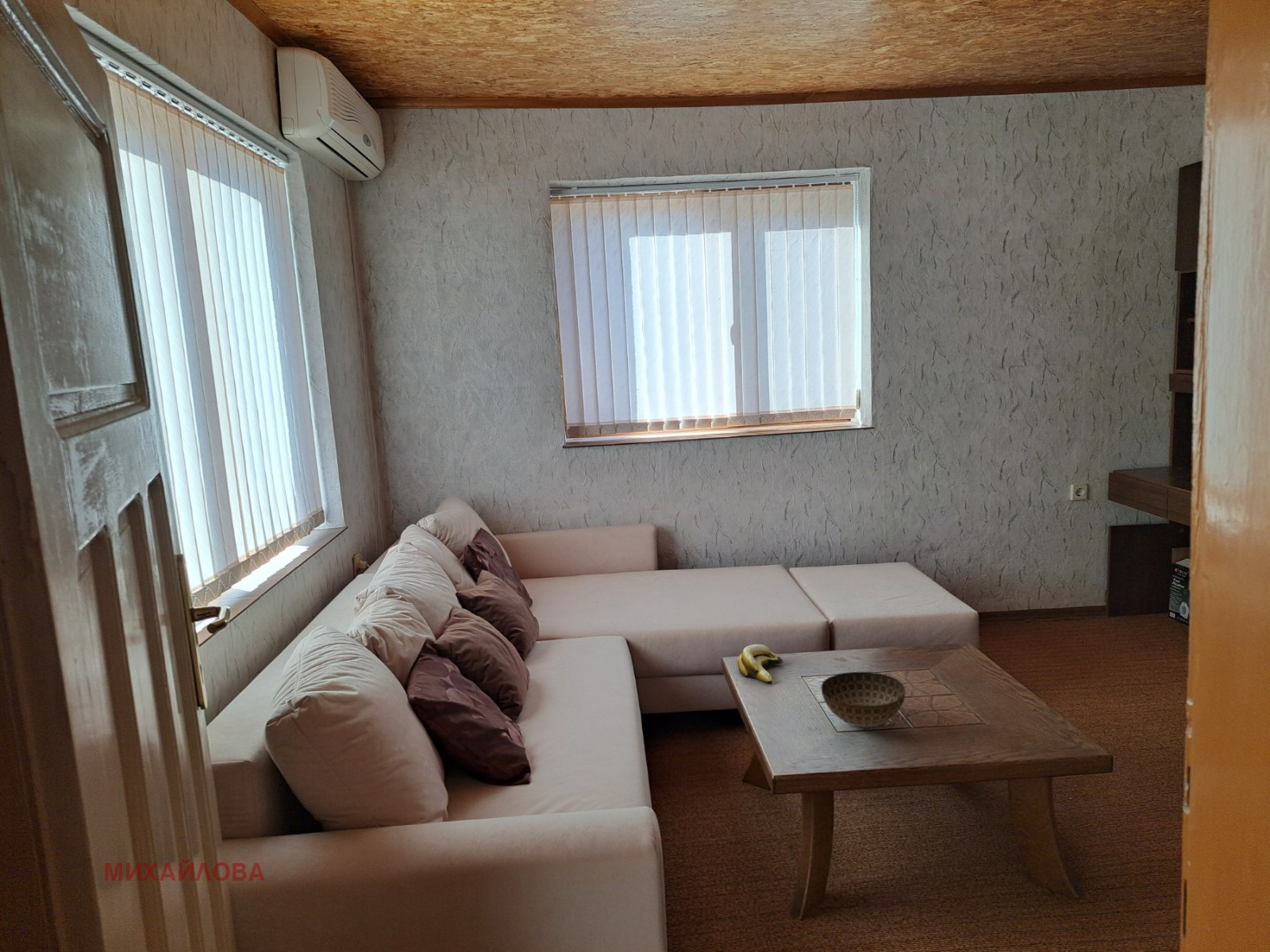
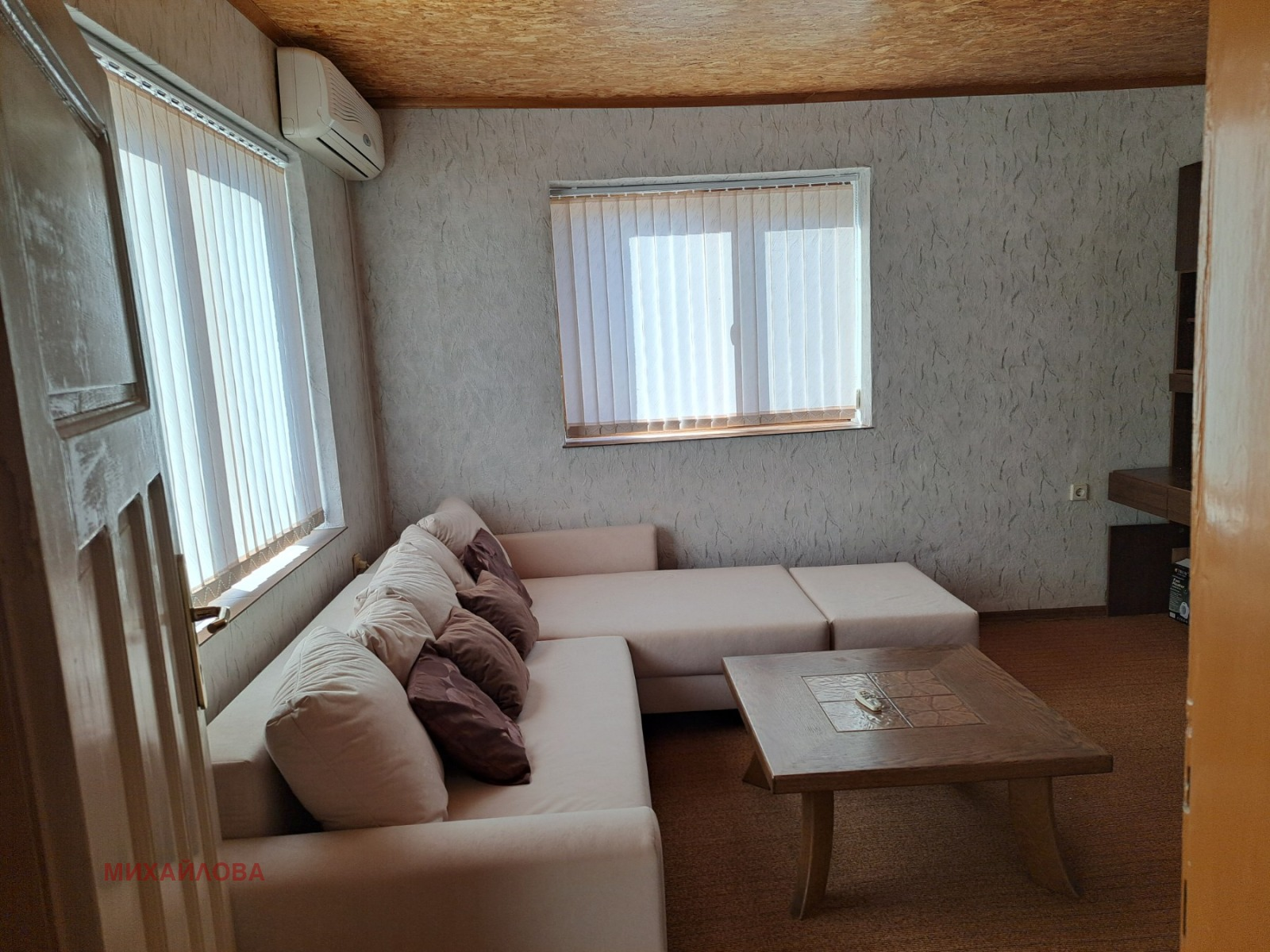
- banana [737,643,783,684]
- bowl [820,671,906,728]
